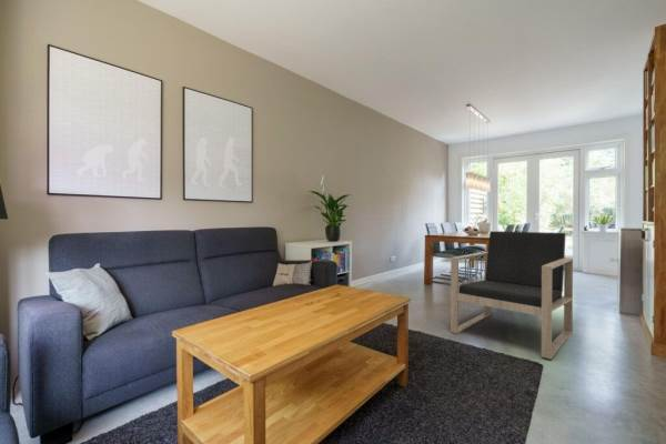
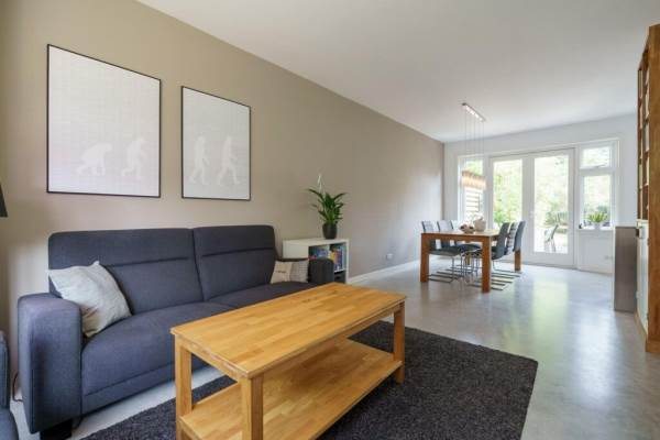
- armchair [450,230,574,361]
